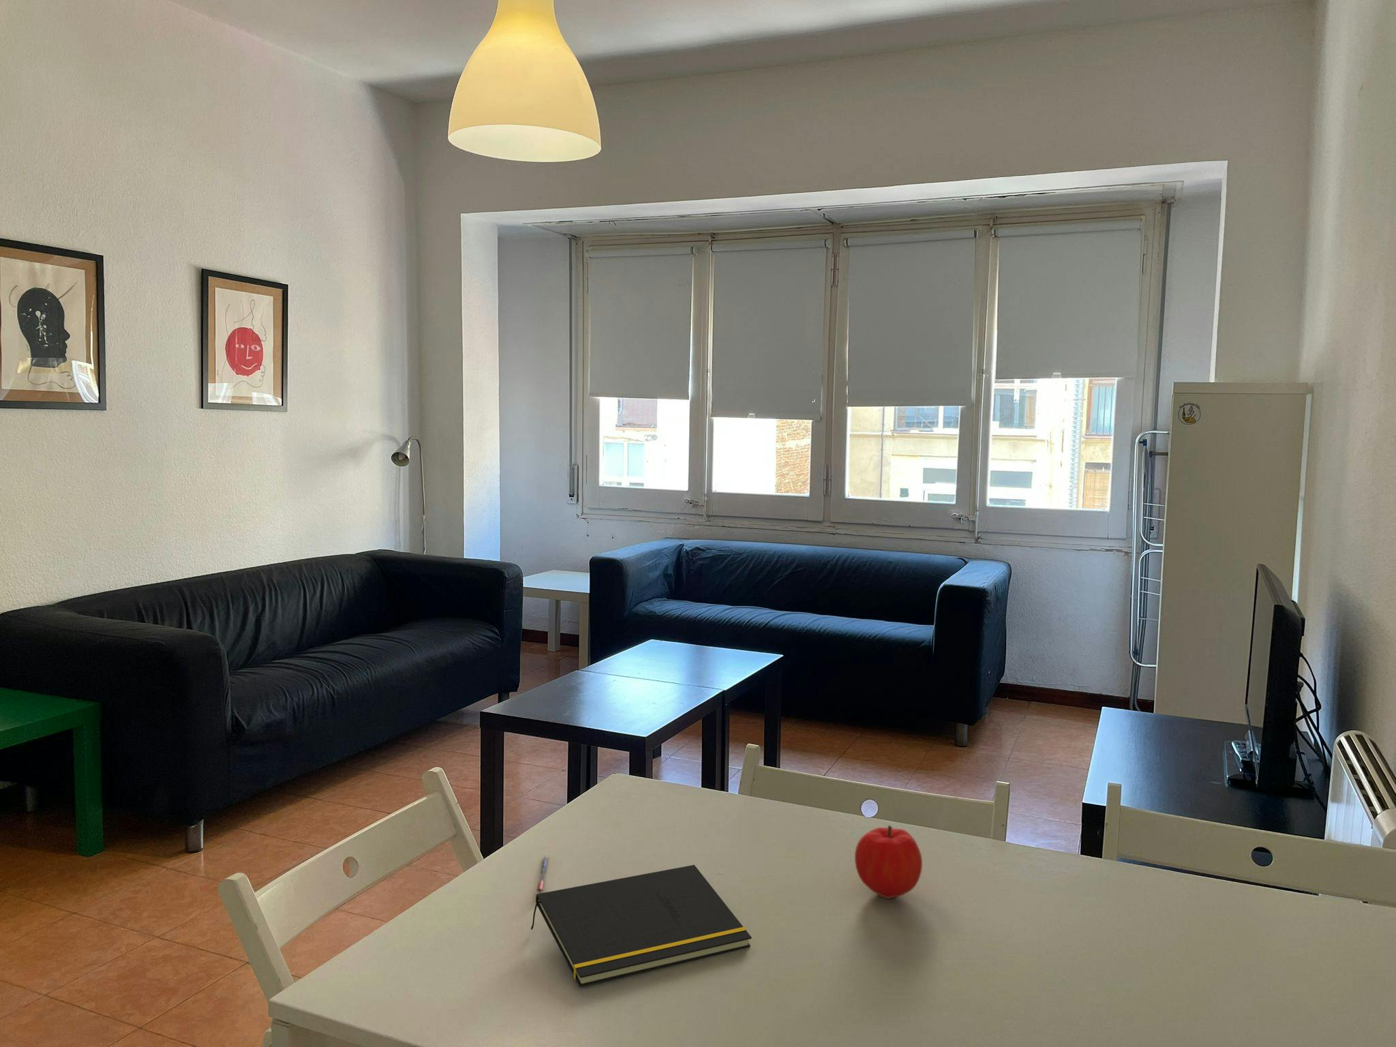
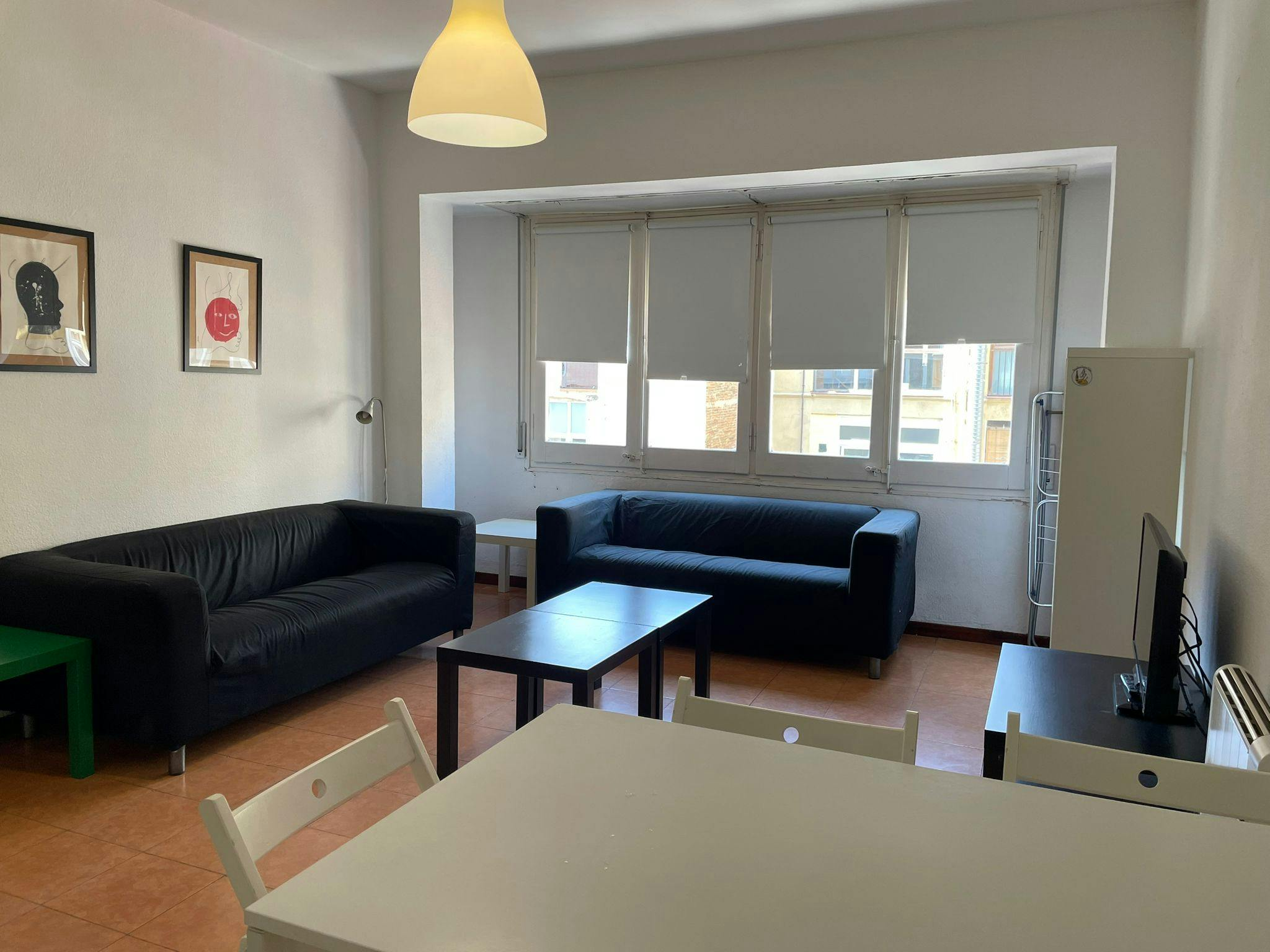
- pen [535,855,550,893]
- fruit [854,825,923,900]
- notepad [530,864,753,988]
